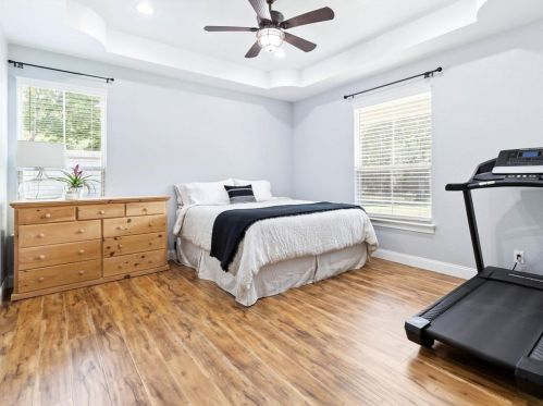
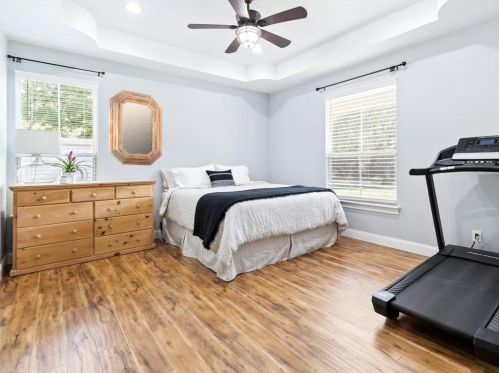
+ home mirror [108,89,163,167]
